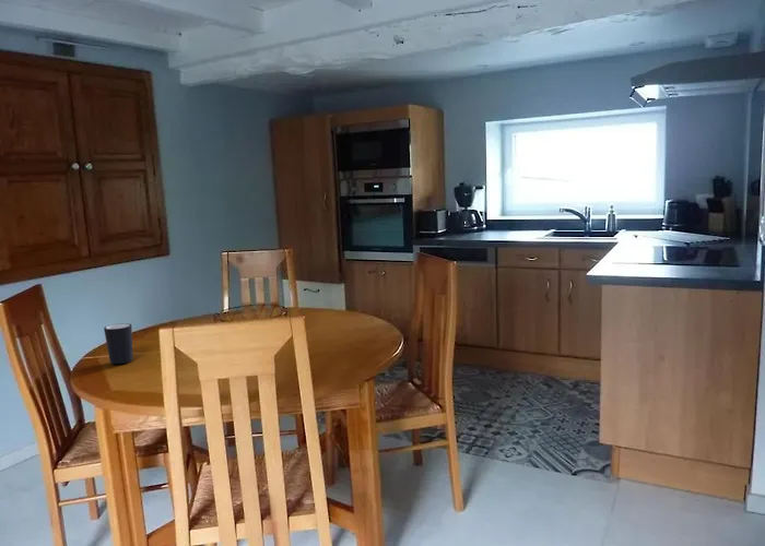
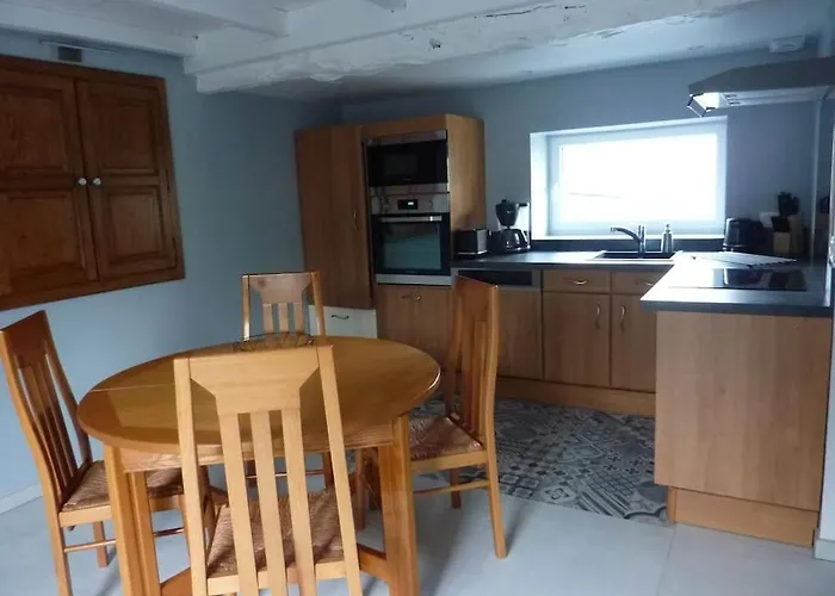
- mug [103,322,133,365]
